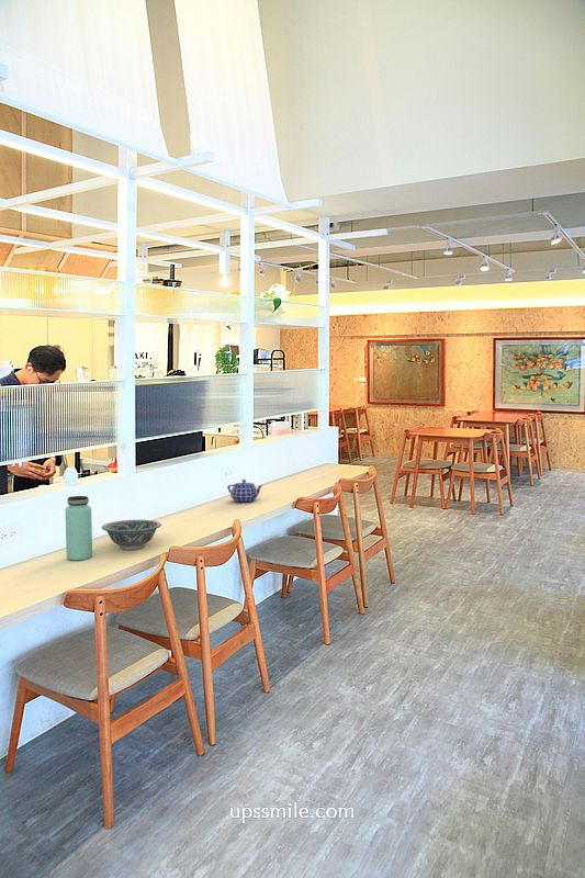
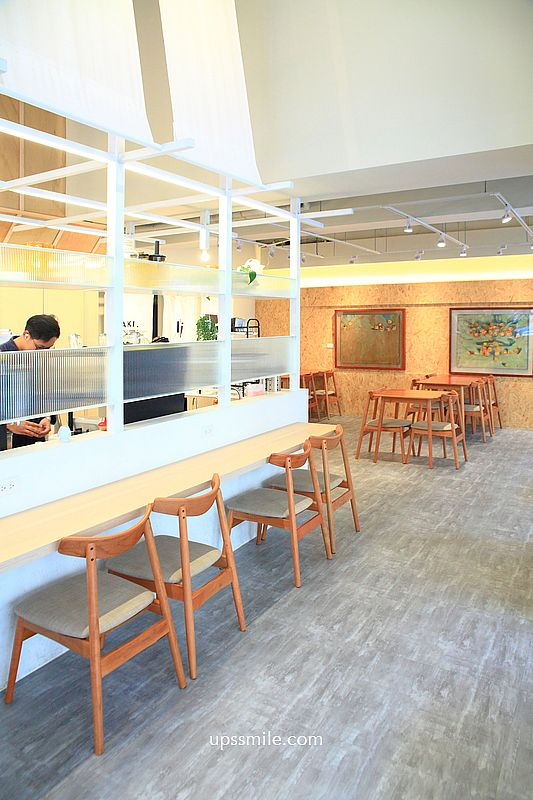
- bowl [101,519,162,551]
- bottle [65,495,93,561]
- teapot [226,479,265,503]
